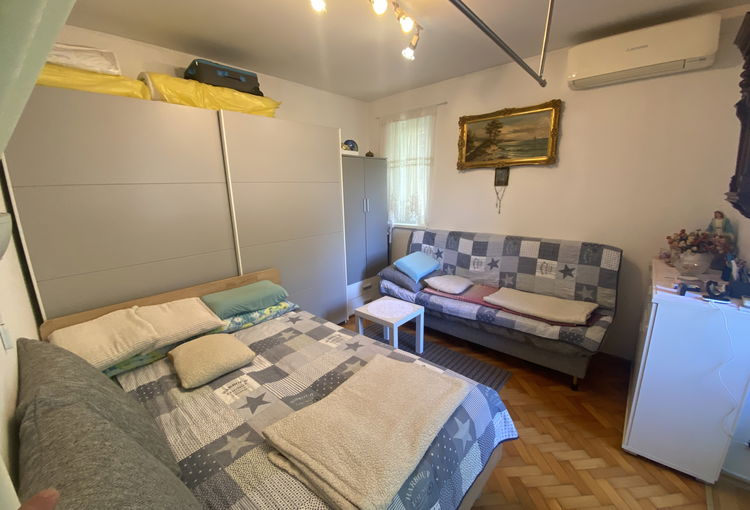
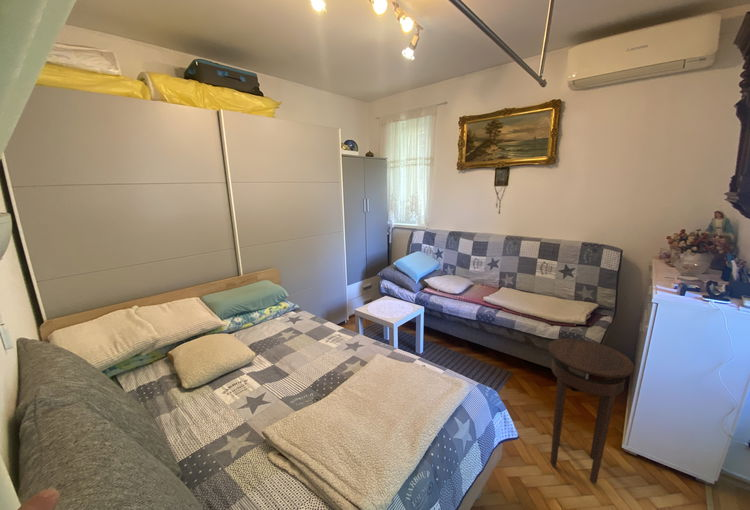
+ stool [547,337,636,485]
